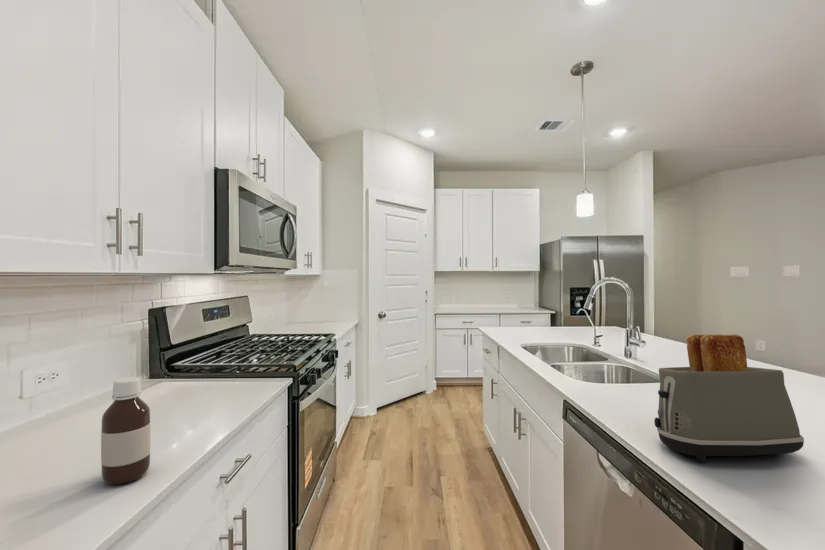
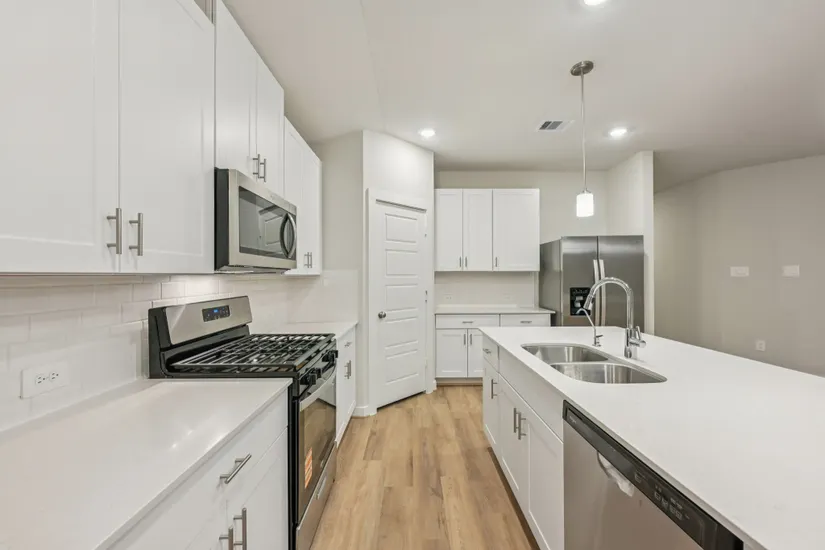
- toaster [653,334,805,463]
- bottle [100,376,151,485]
